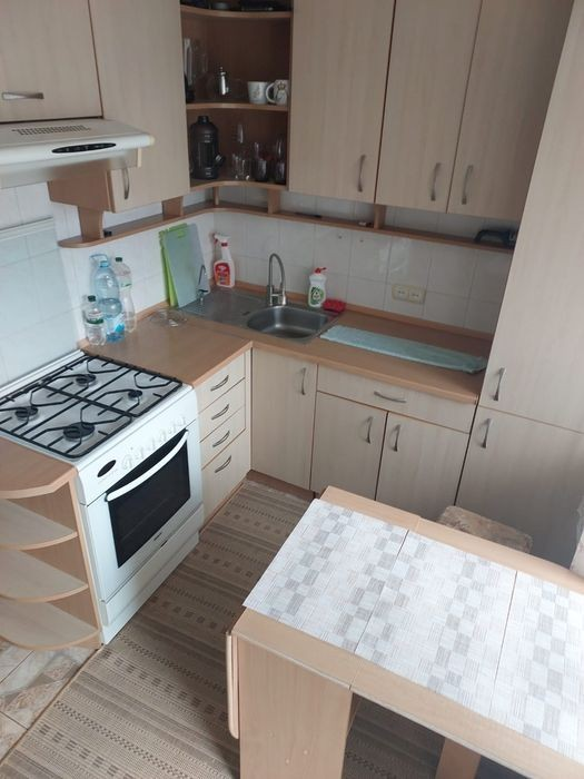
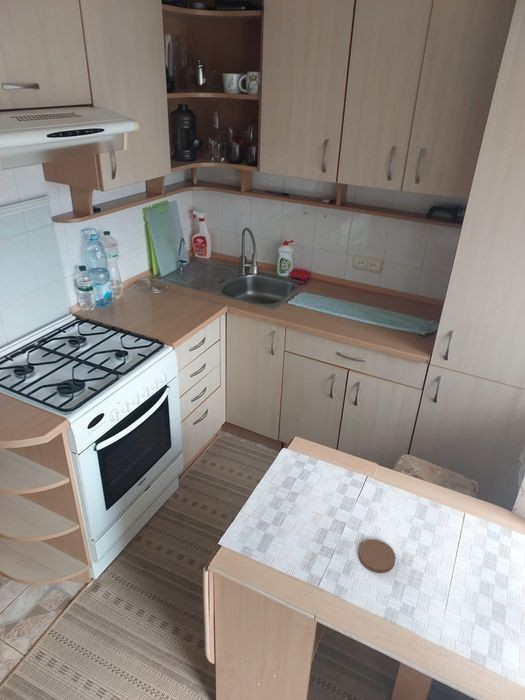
+ coaster [357,539,397,574]
